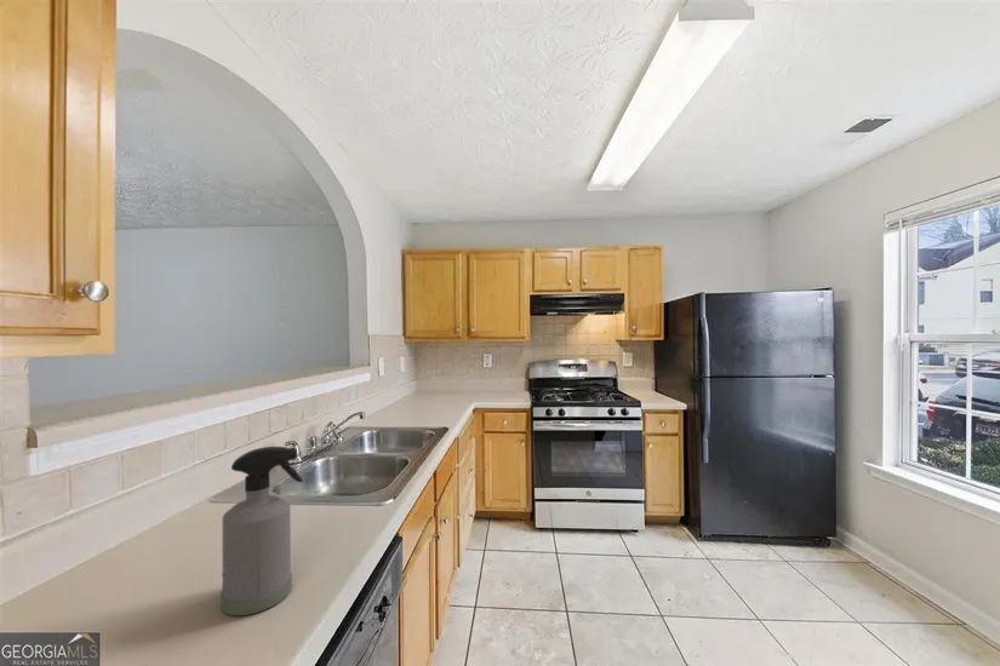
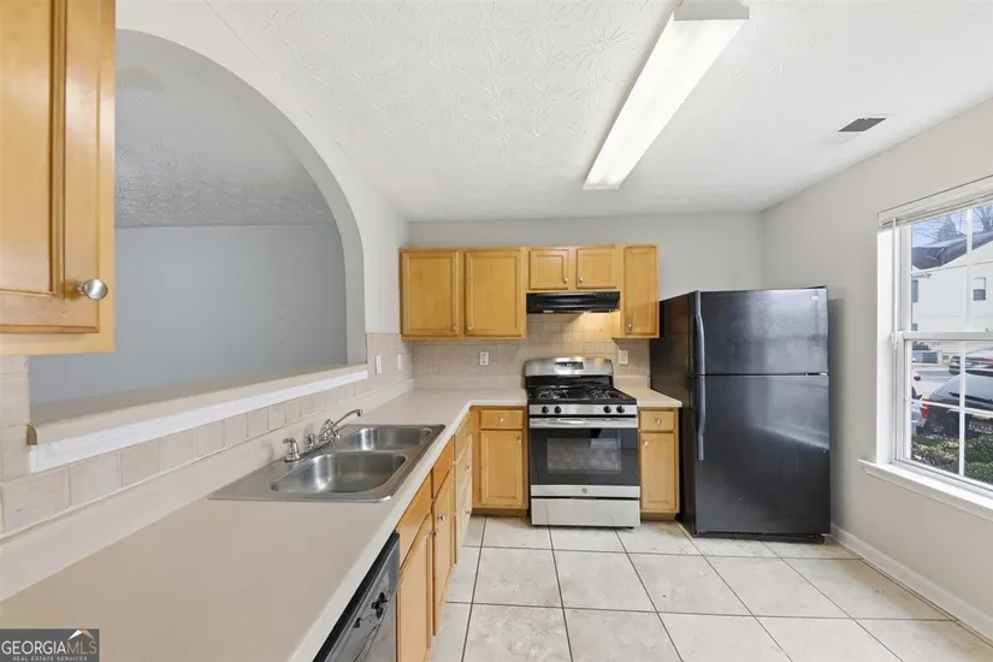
- spray bottle [219,446,304,616]
